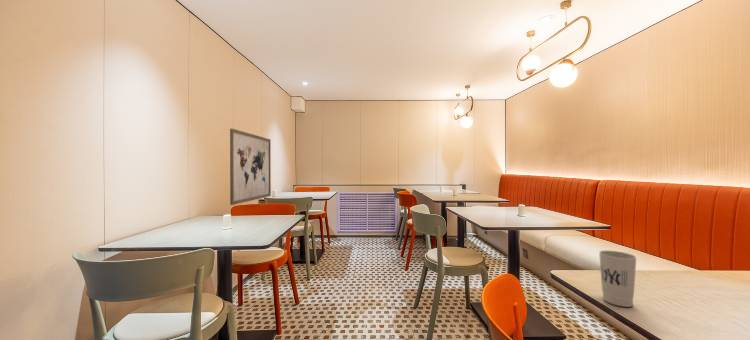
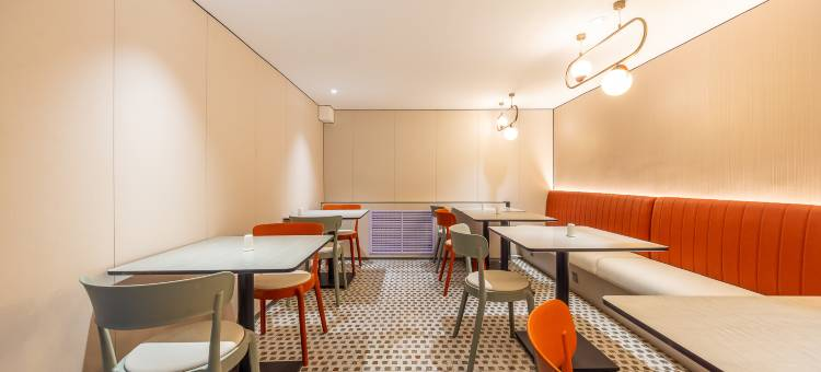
- wall art [229,128,272,206]
- cup [598,249,638,308]
